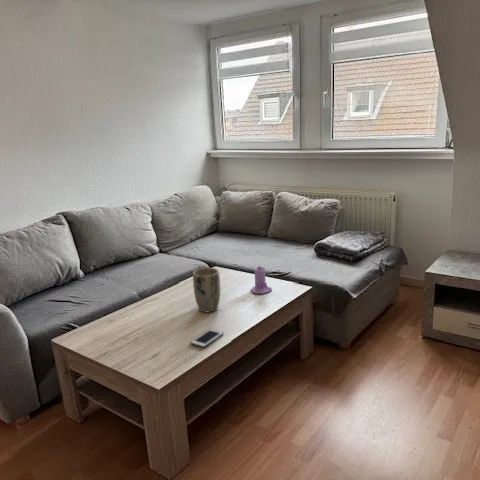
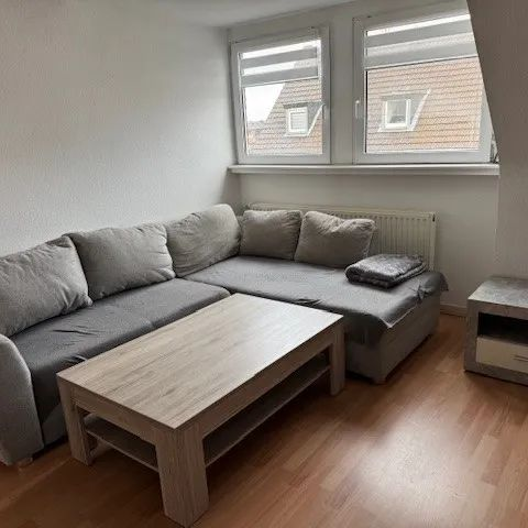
- candle [250,263,273,295]
- cell phone [190,328,224,349]
- plant pot [192,267,221,313]
